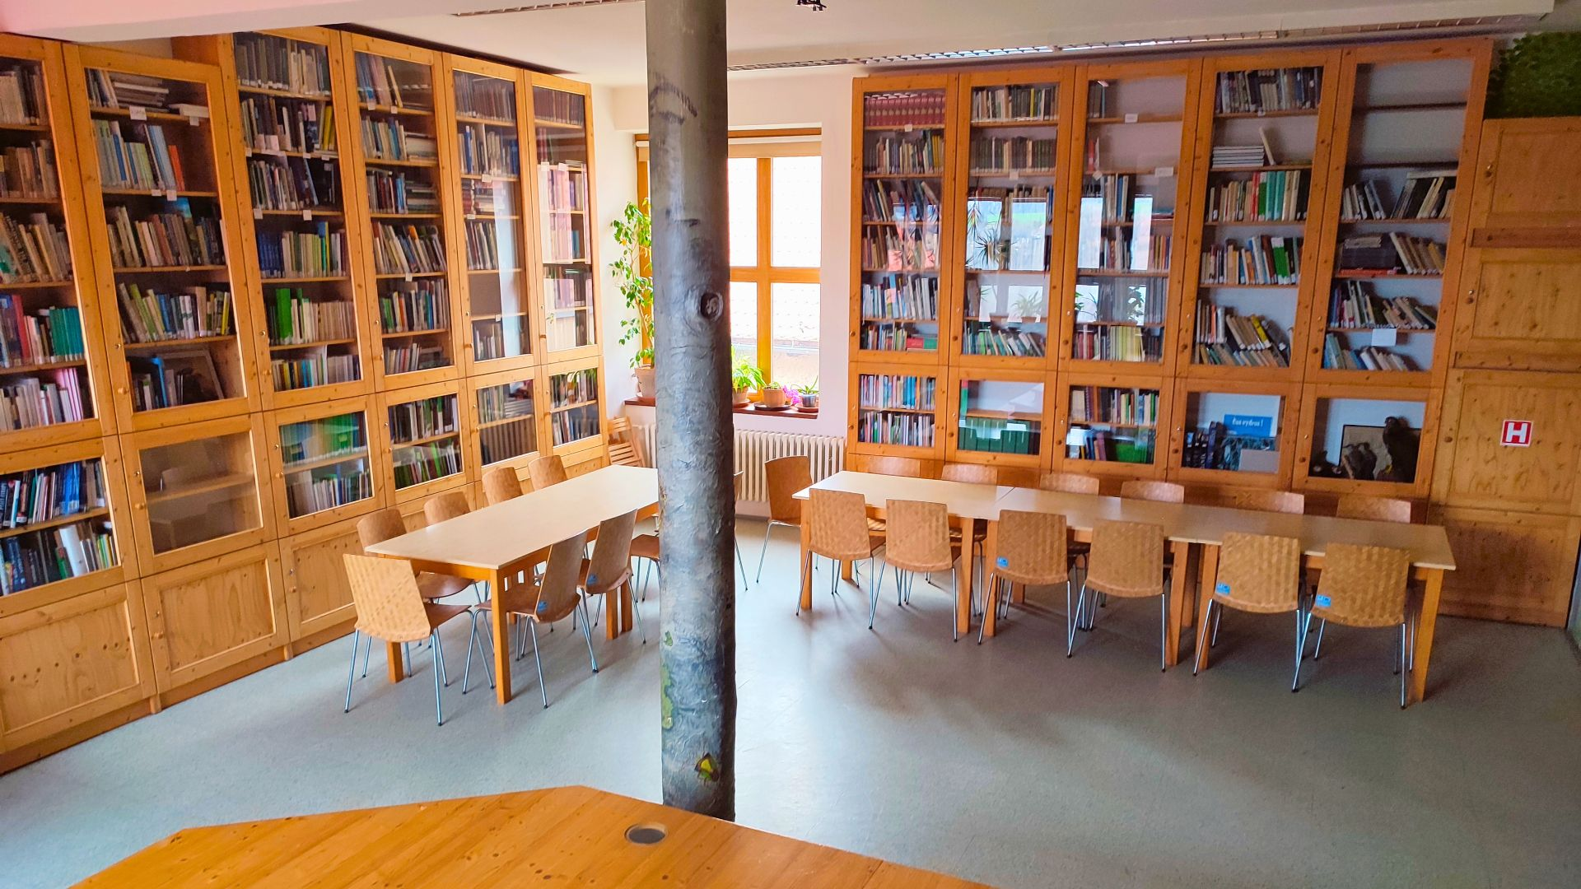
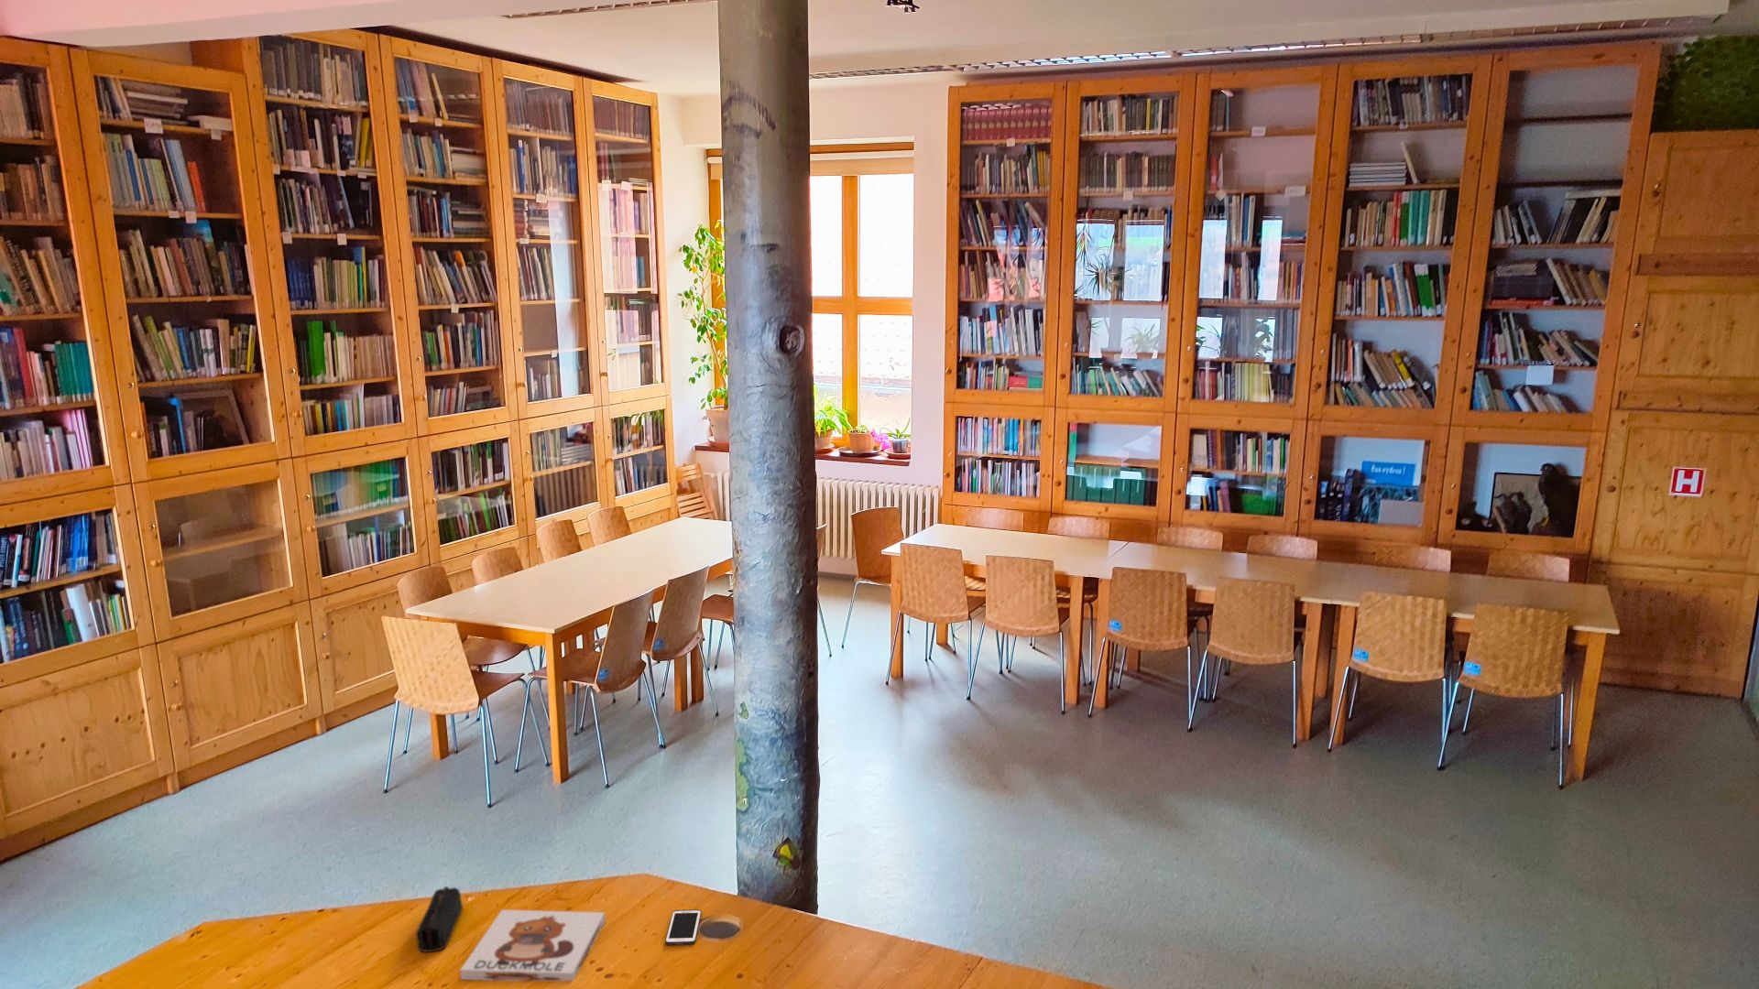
+ pencil case [416,885,464,953]
+ board game [459,908,605,982]
+ cell phone [664,908,702,946]
